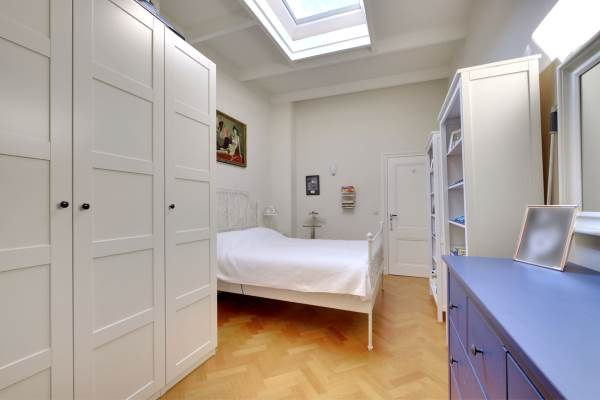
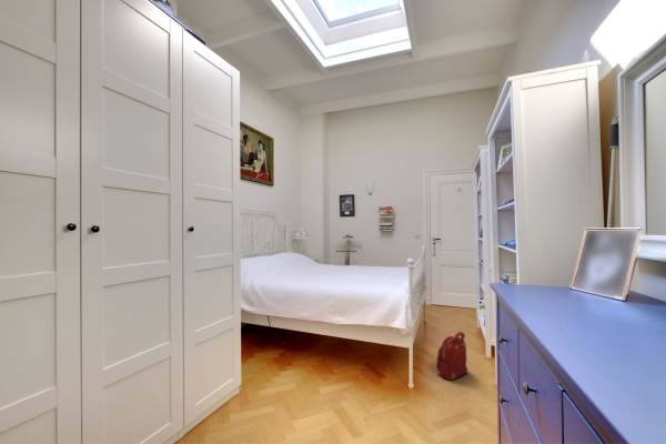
+ backpack [435,331,470,382]
